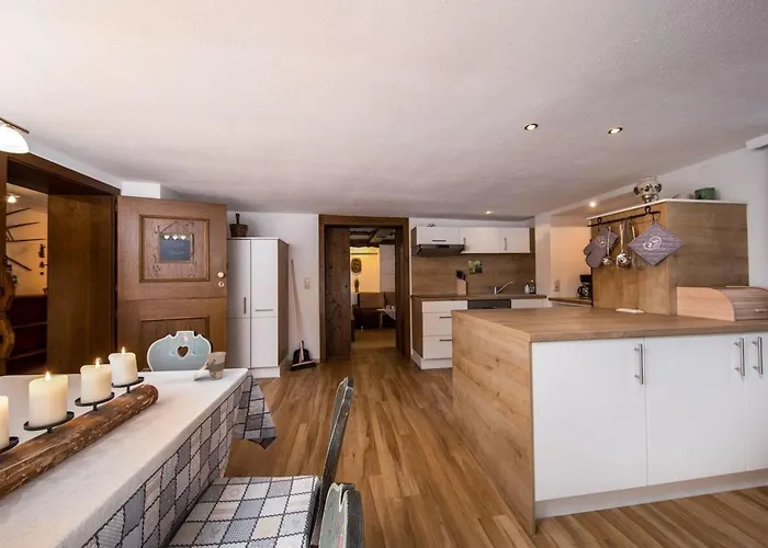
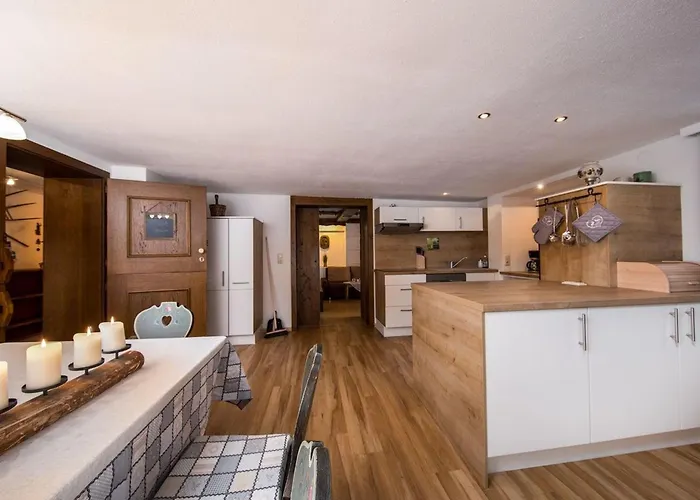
- cup [192,351,227,381]
